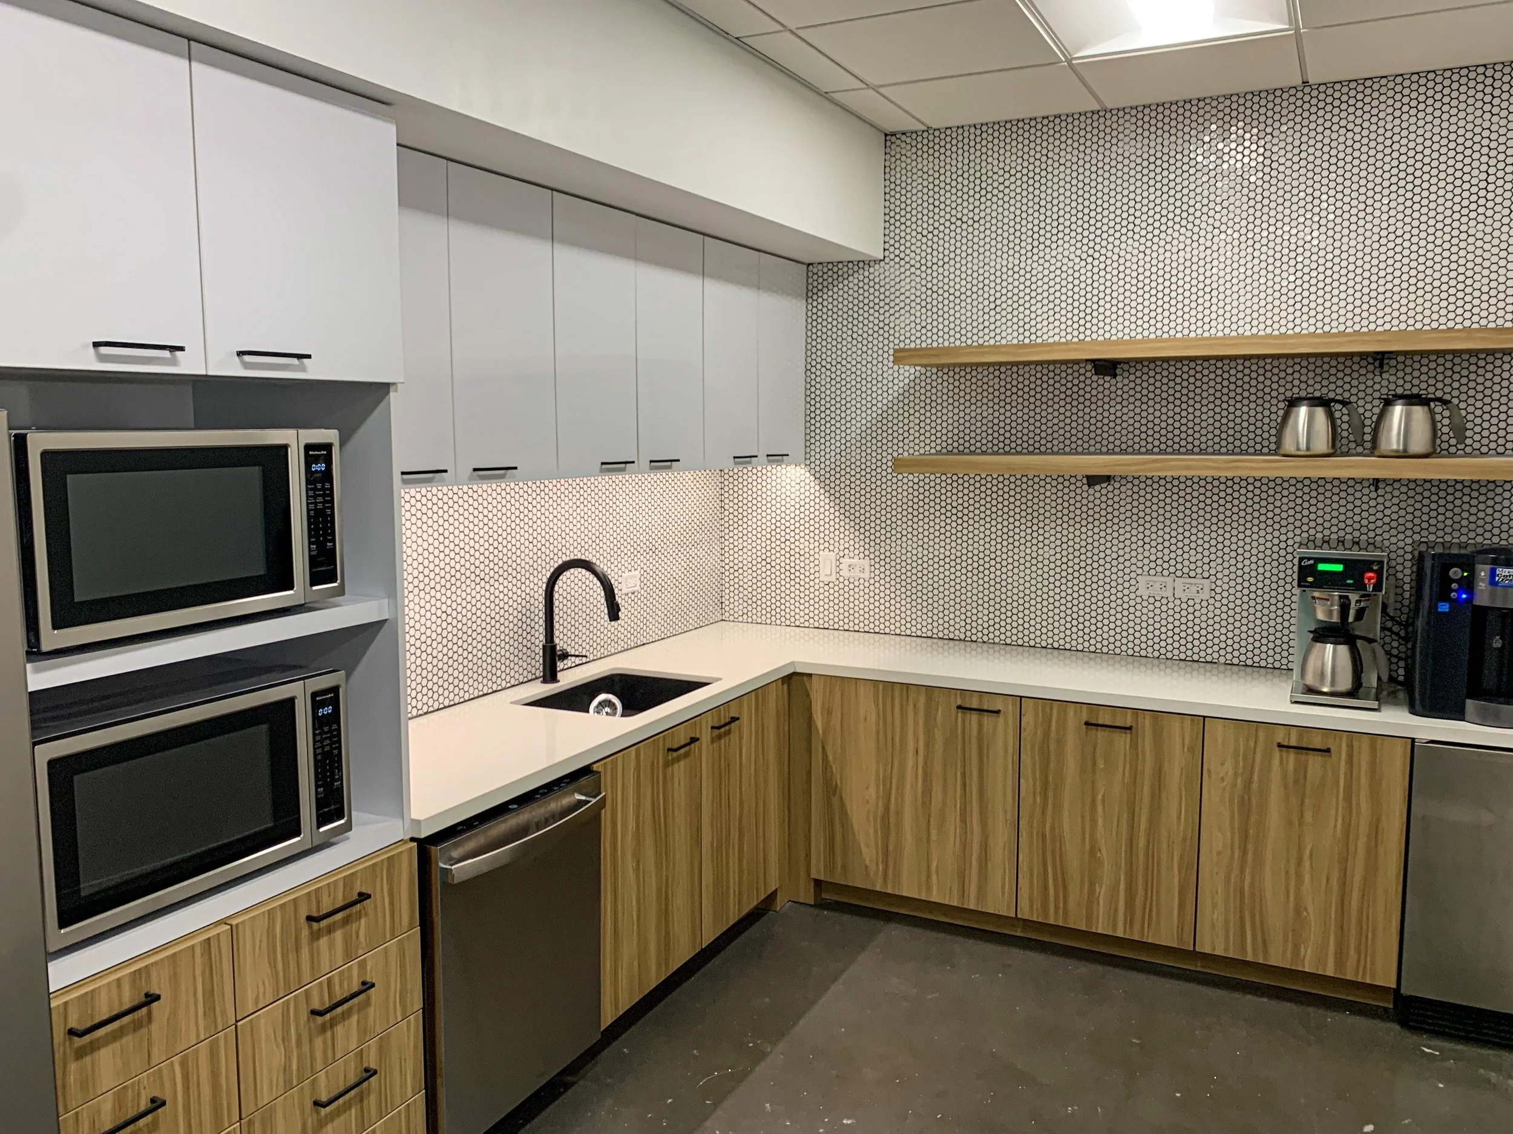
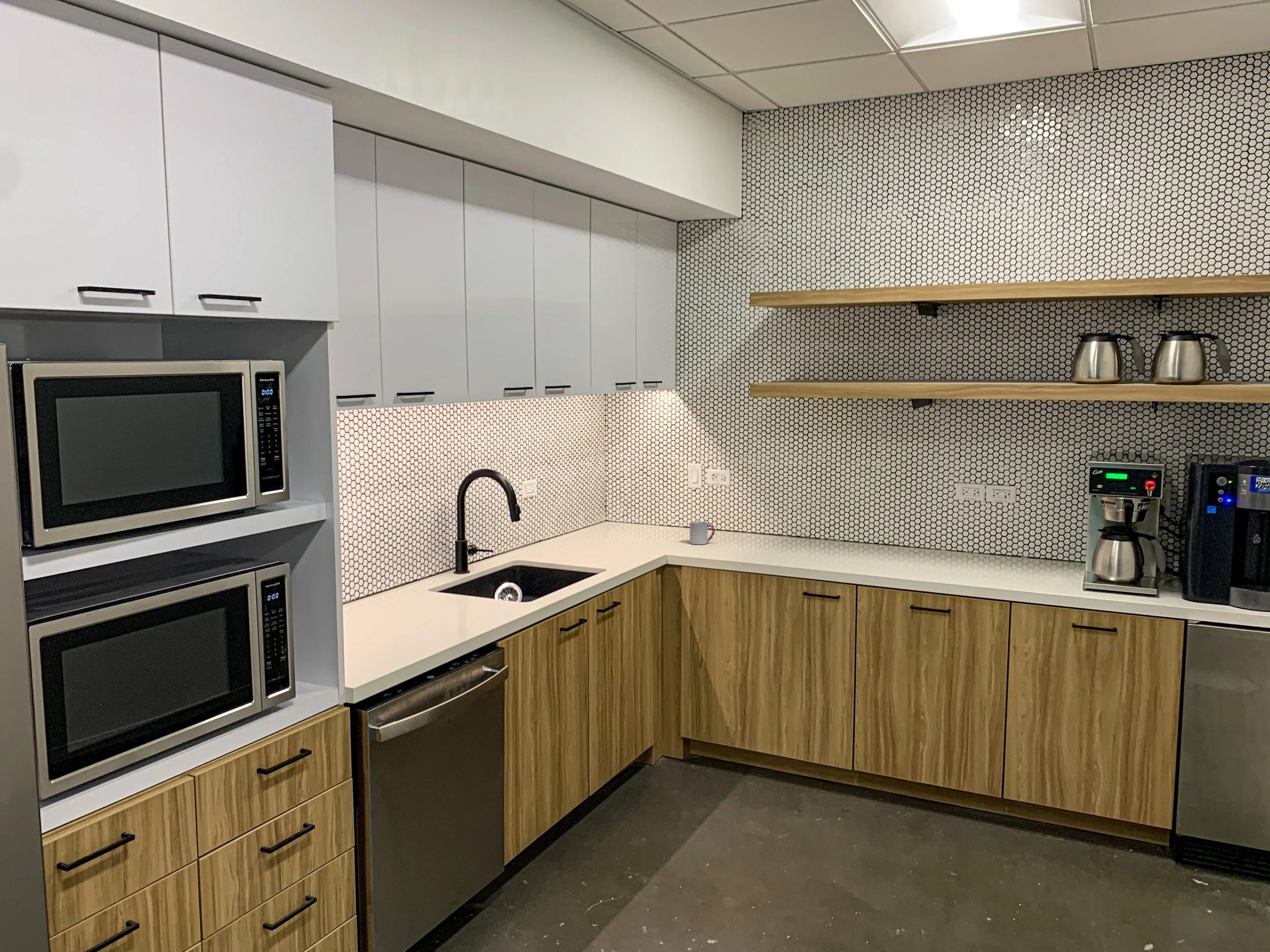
+ cup [689,521,715,545]
